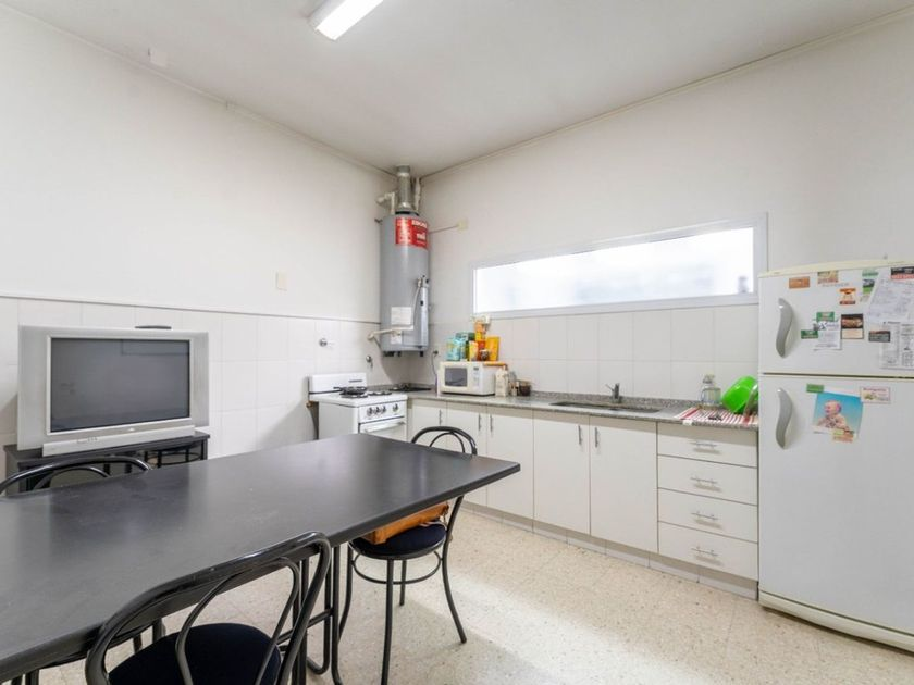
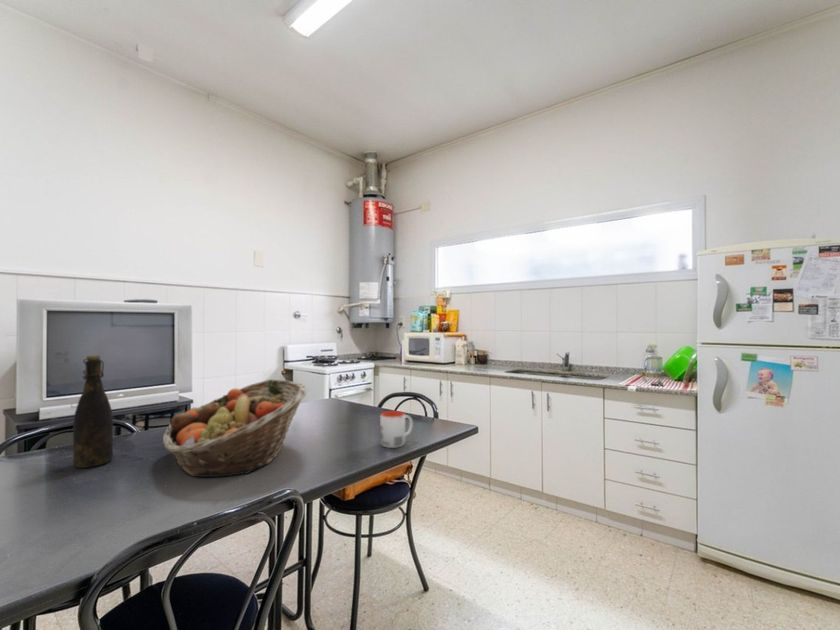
+ fruit basket [162,378,308,478]
+ bottle [72,354,114,469]
+ mug [379,410,414,449]
